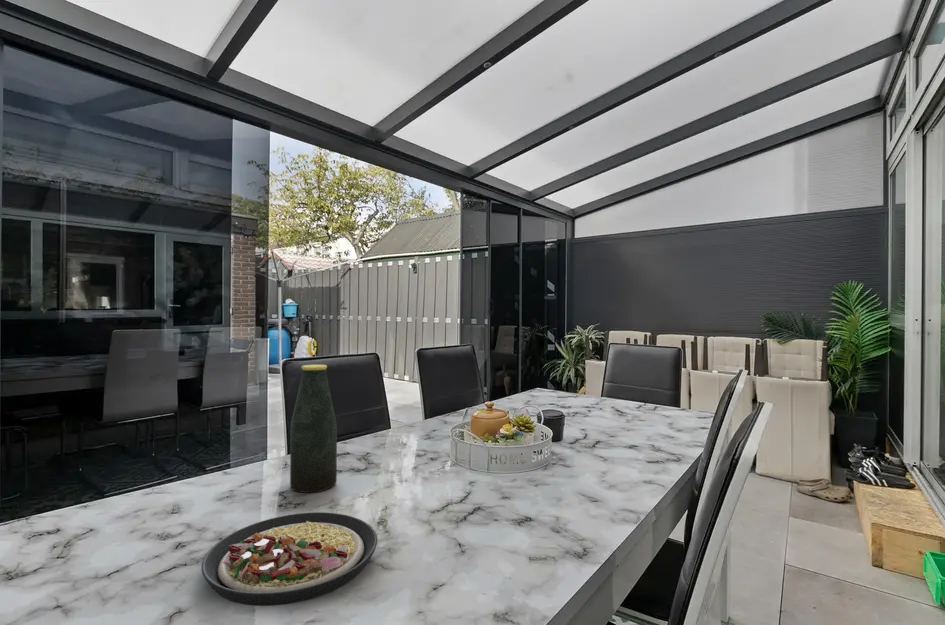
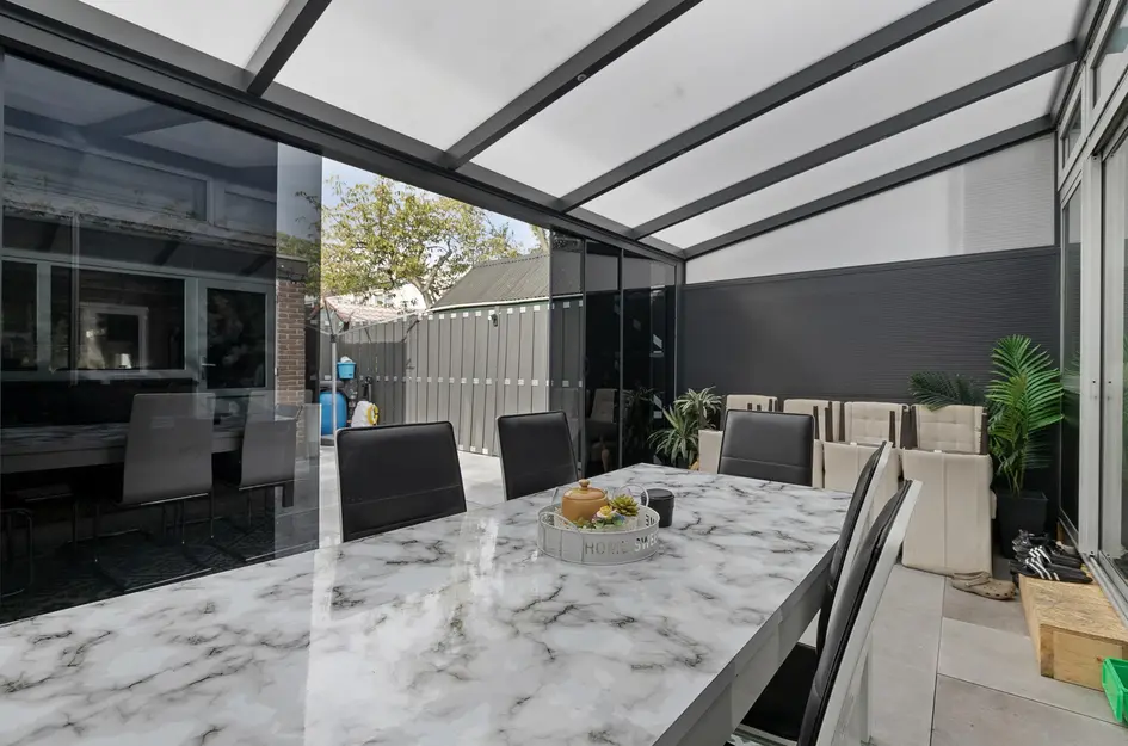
- bottle [289,364,338,494]
- plate [201,511,378,607]
